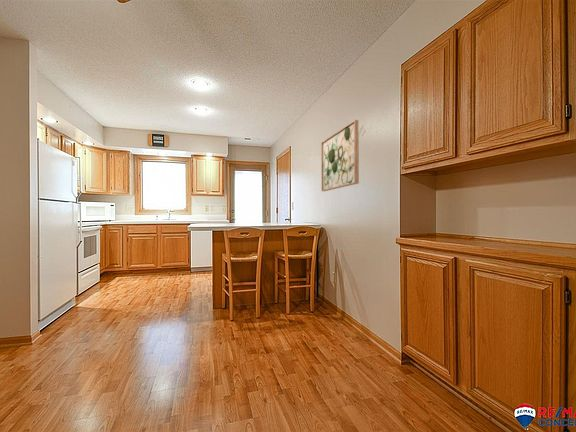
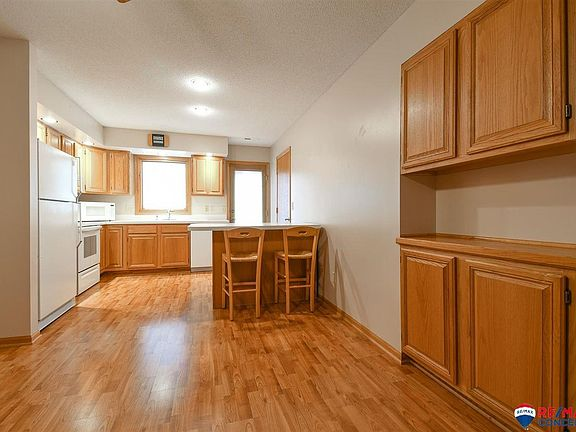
- wall art [320,119,360,192]
